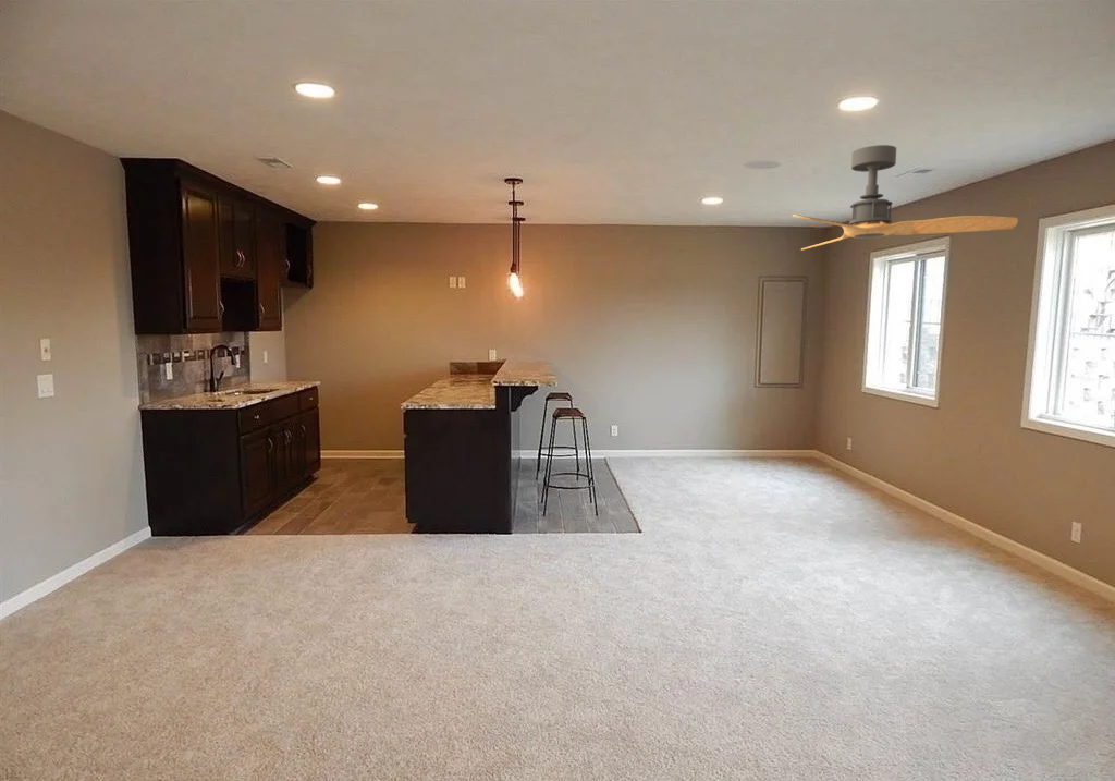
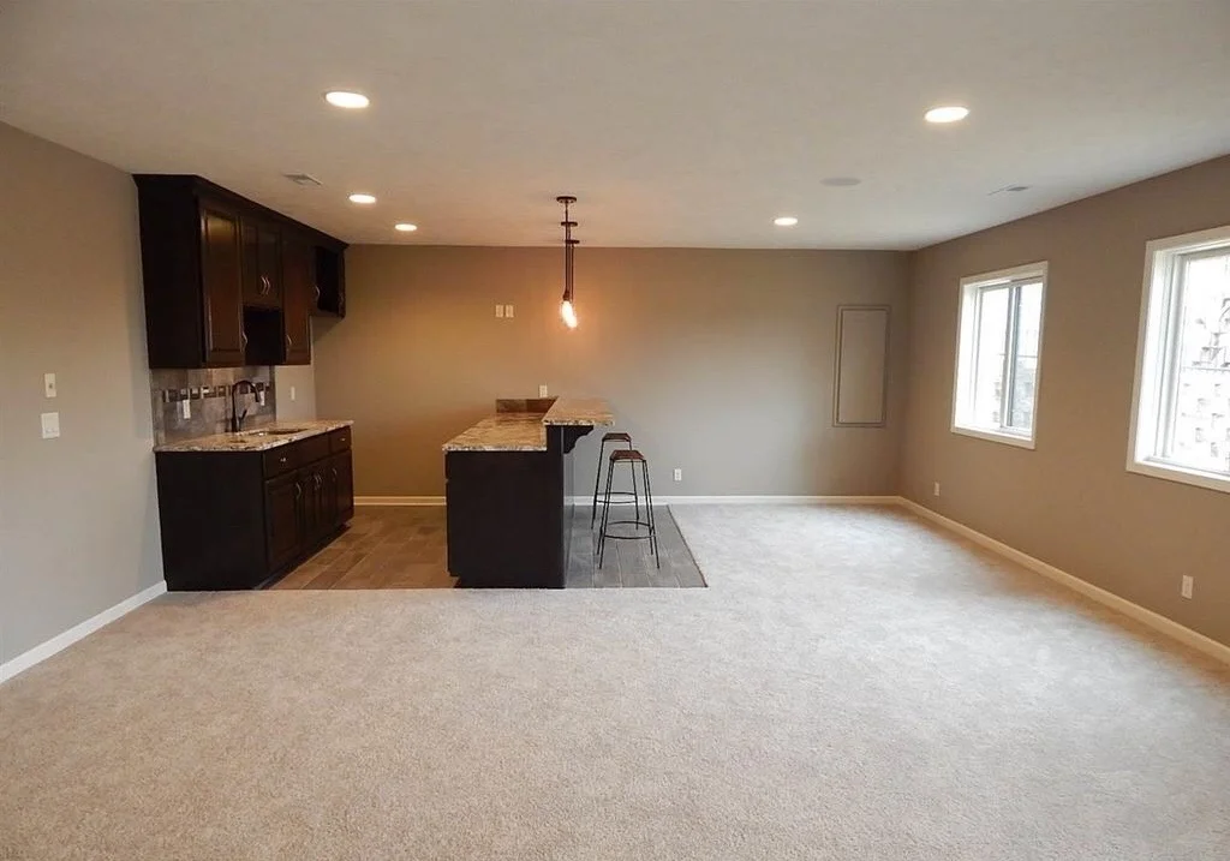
- ceiling fan [792,144,1019,252]
